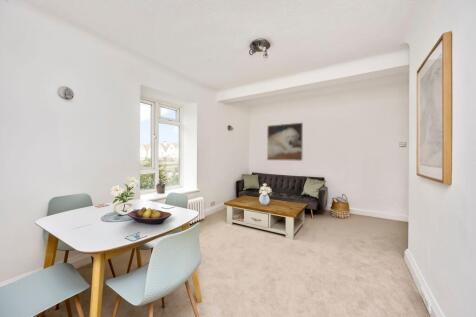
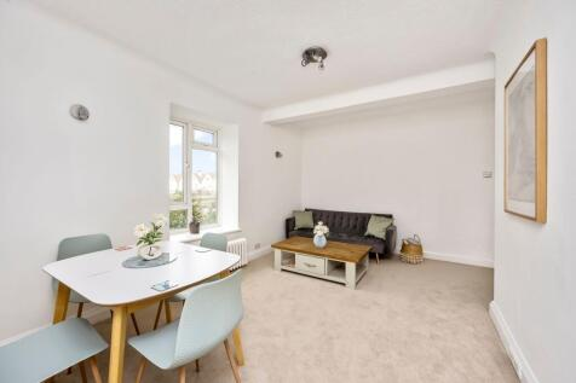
- fruit bowl [127,206,172,225]
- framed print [266,122,304,162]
